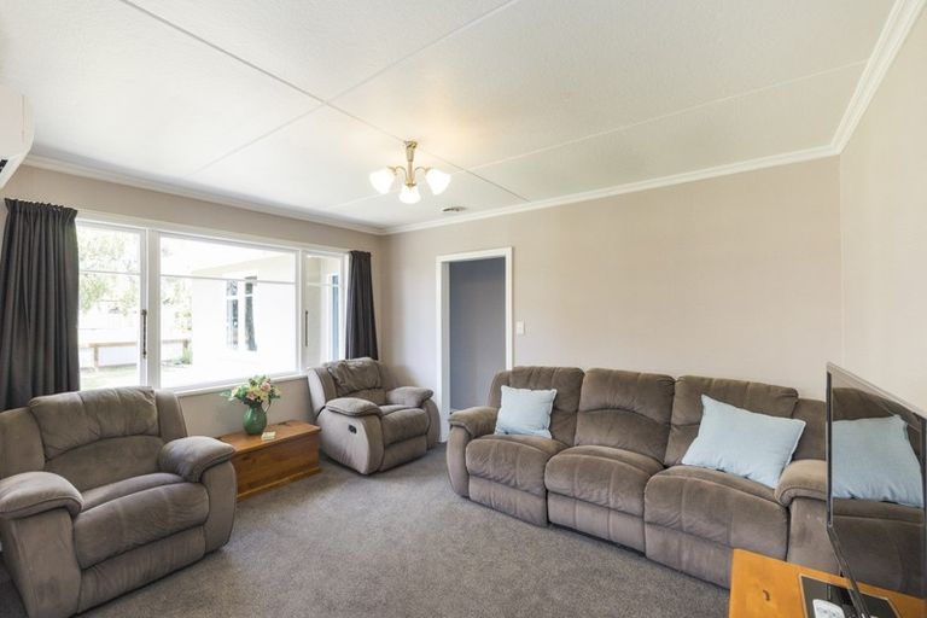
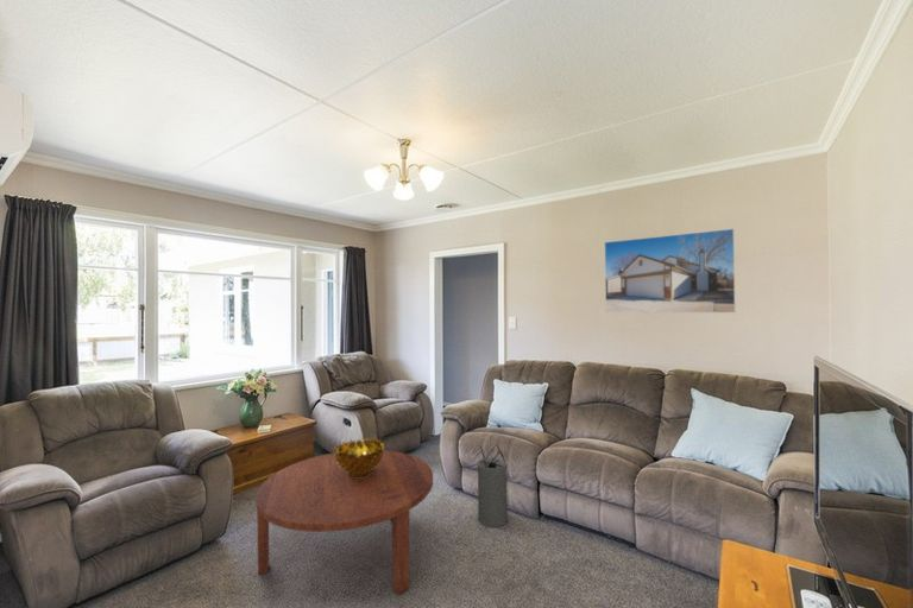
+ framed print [604,228,737,315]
+ speaker [477,444,509,528]
+ coffee table [254,449,434,596]
+ decorative bowl [333,437,385,479]
